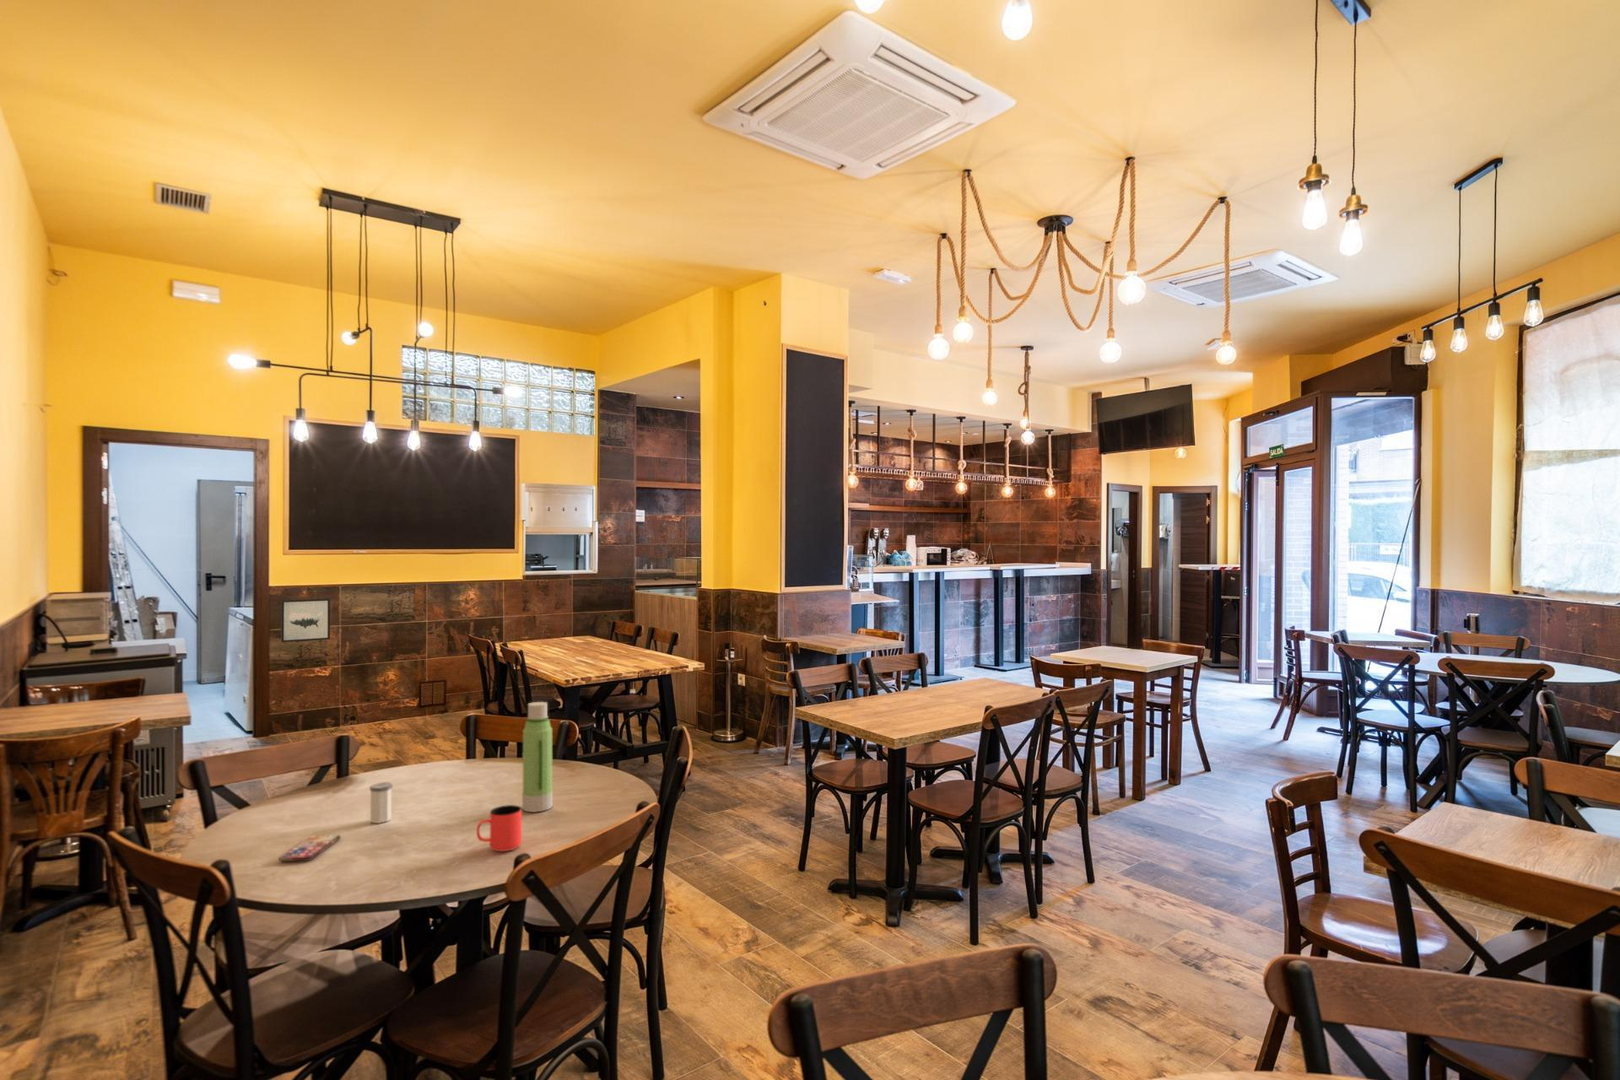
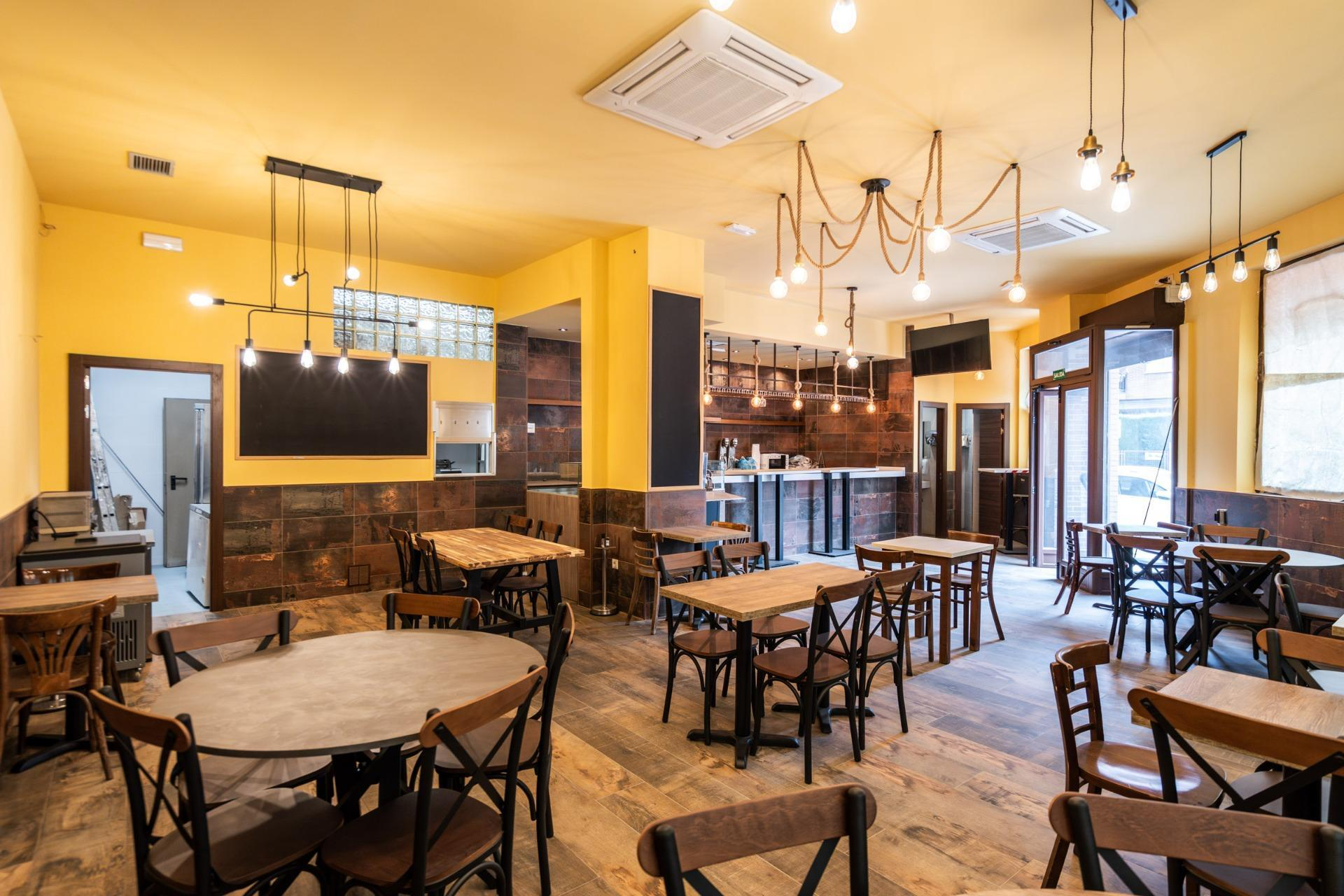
- salt shaker [369,781,393,823]
- water bottle [522,702,553,812]
- smartphone [278,834,341,862]
- wall art [280,598,330,642]
- cup [476,804,522,852]
